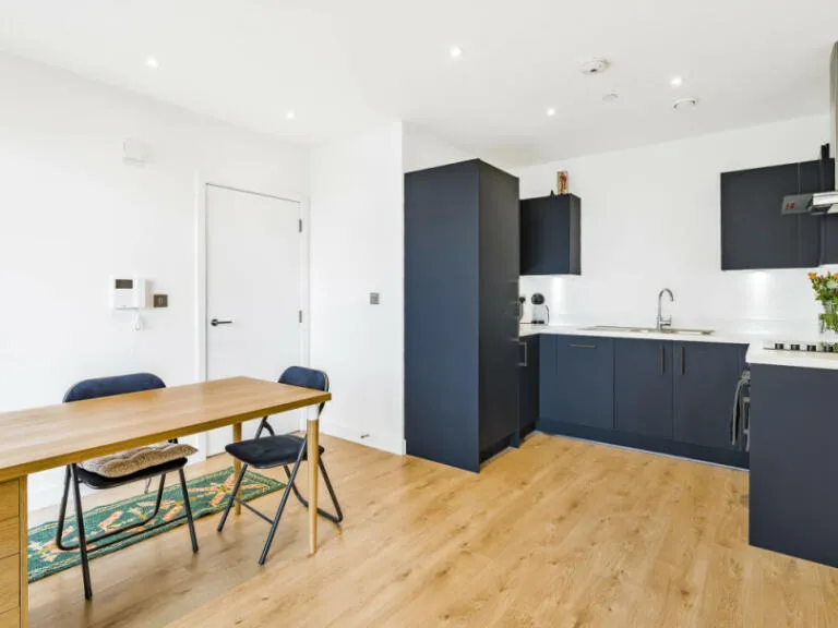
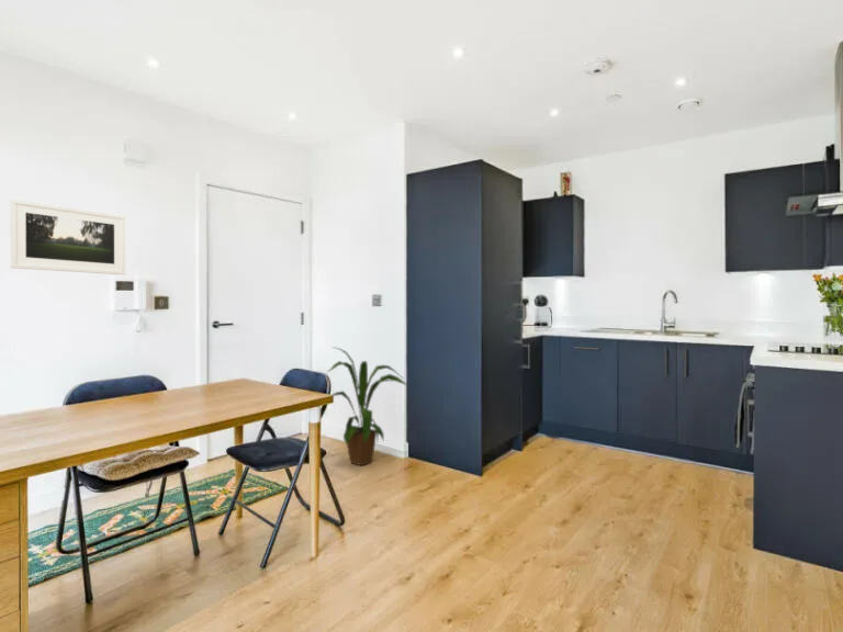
+ house plant [326,346,408,466]
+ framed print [9,198,126,275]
